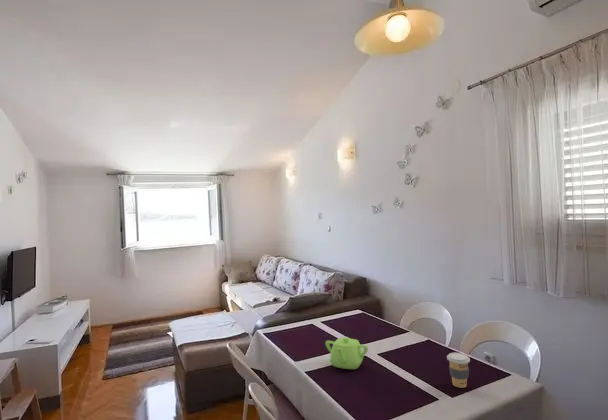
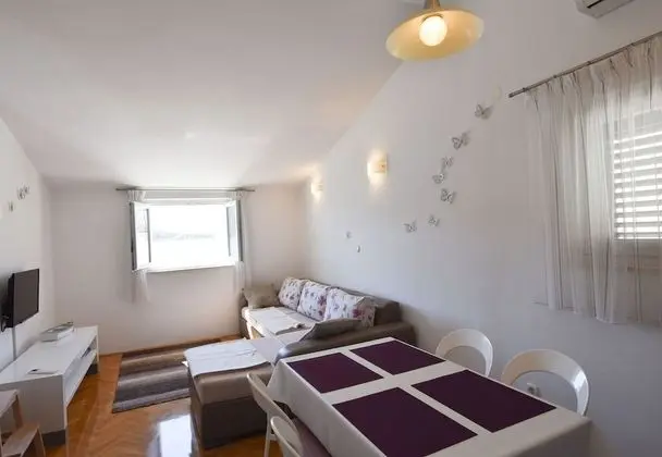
- coffee cup [446,352,471,389]
- teapot [324,336,369,370]
